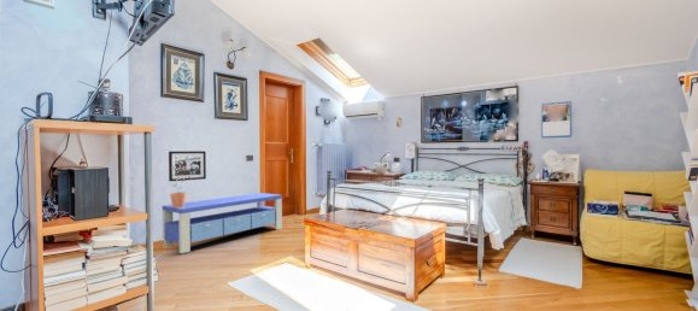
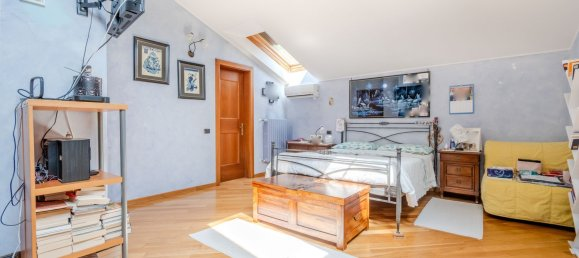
- potted plant [169,165,193,207]
- storage bench [162,192,283,254]
- picture frame [168,149,207,182]
